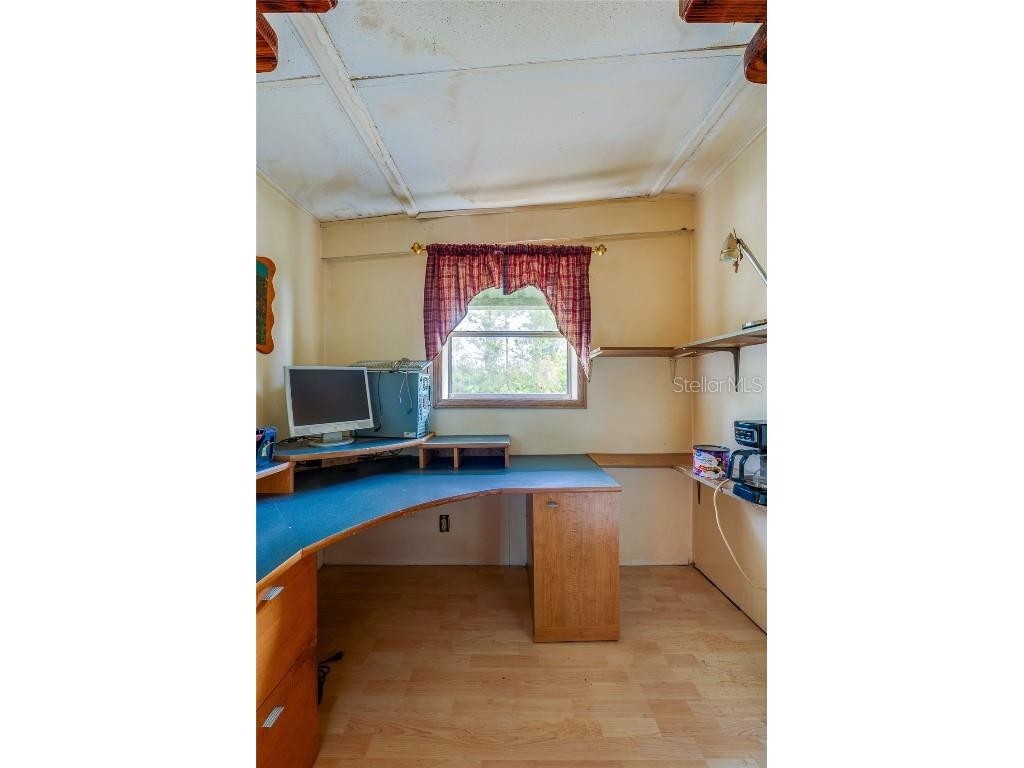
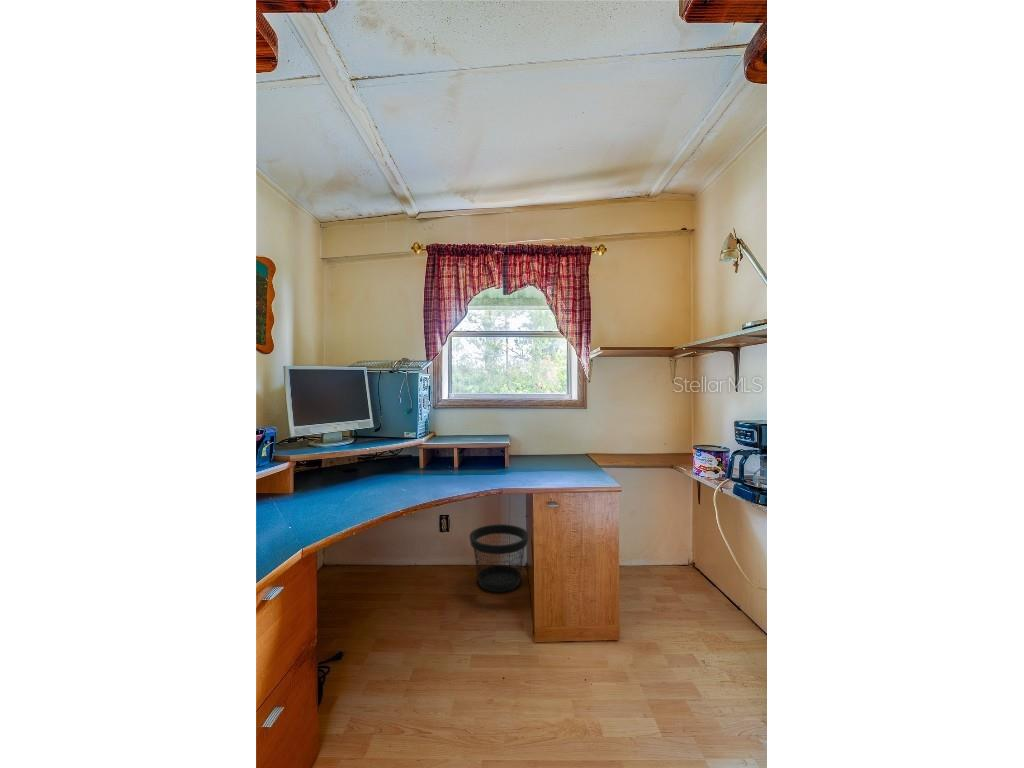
+ wastebasket [469,523,529,593]
